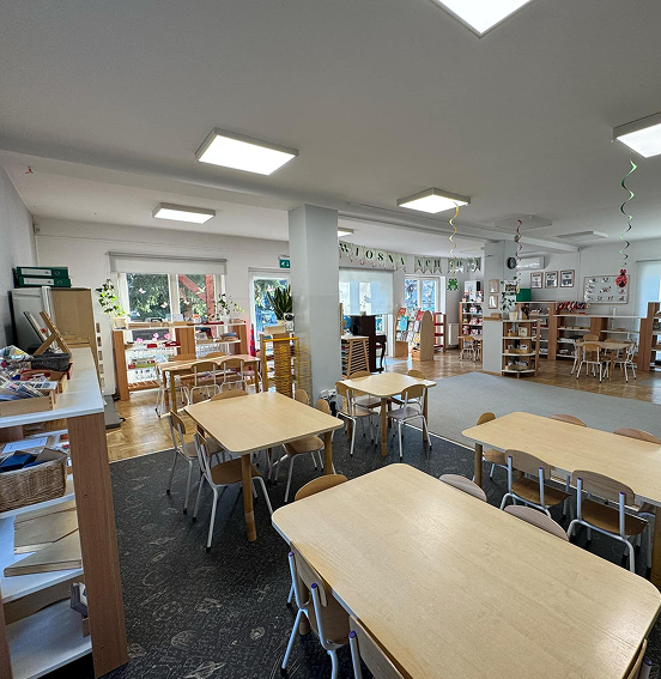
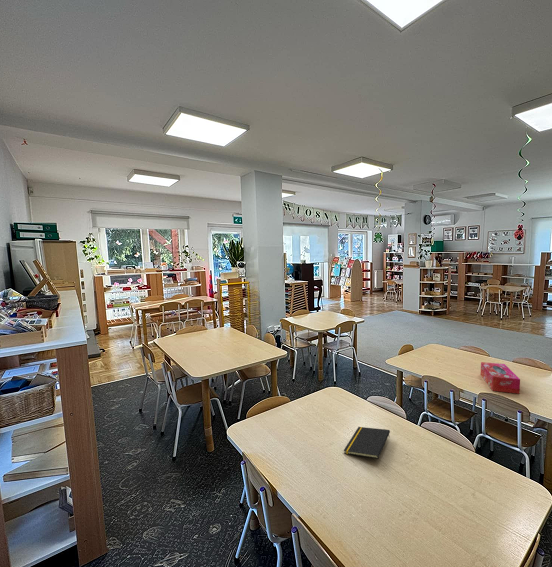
+ notepad [343,426,391,459]
+ tissue box [480,361,521,395]
